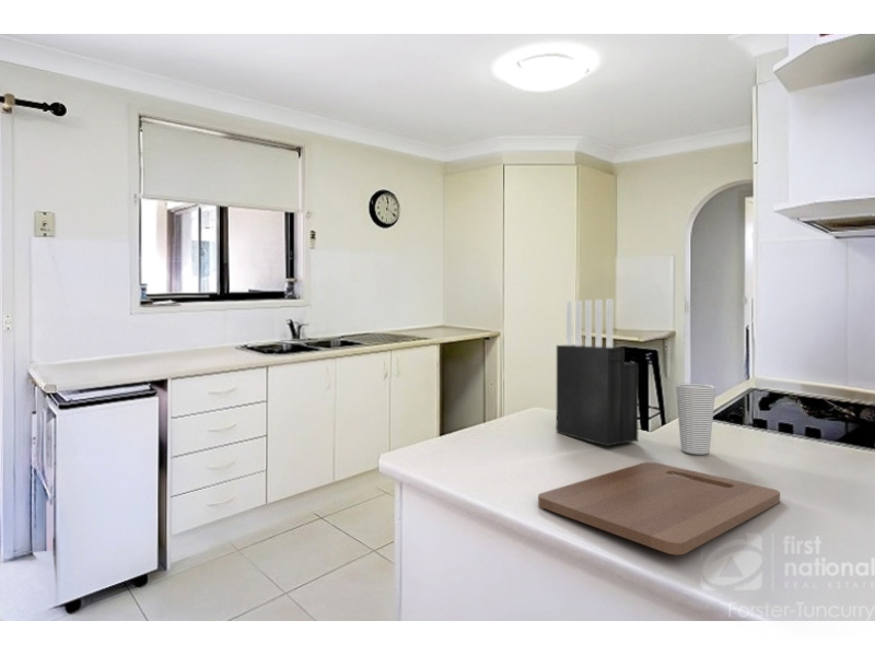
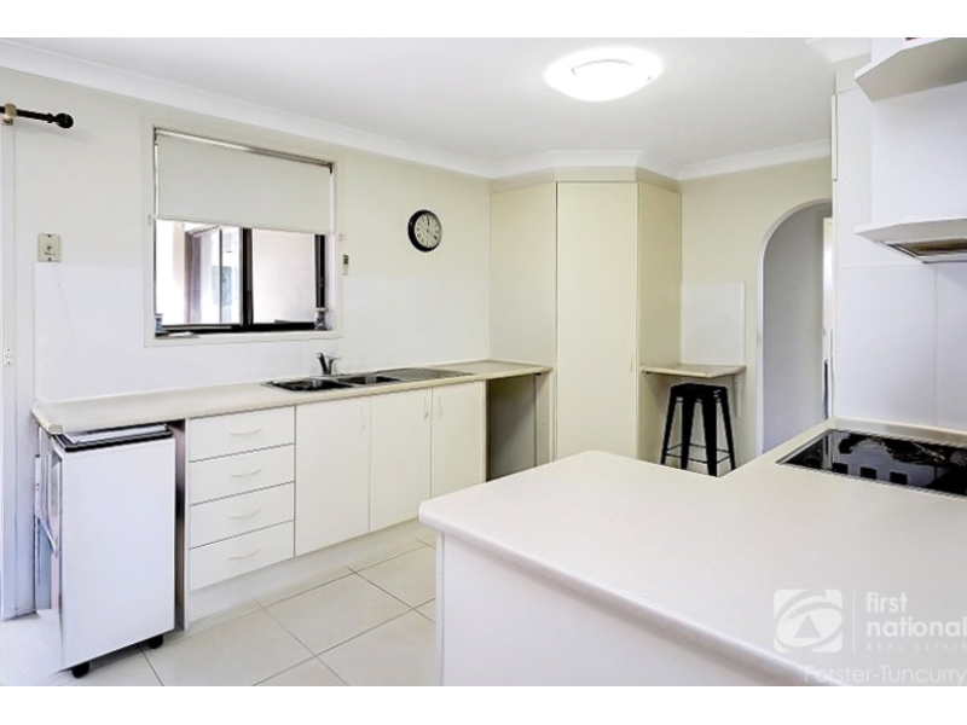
- knife block [556,297,640,447]
- cup [675,383,716,456]
- cutting board [537,461,781,555]
